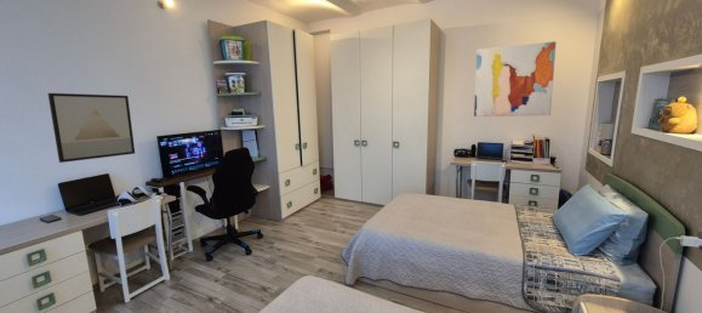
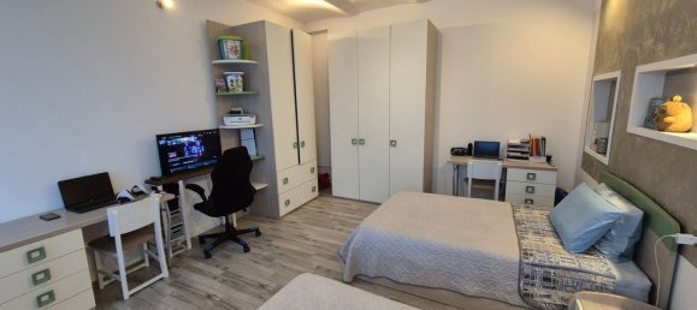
- wall art [47,92,136,164]
- wall art [473,40,558,118]
